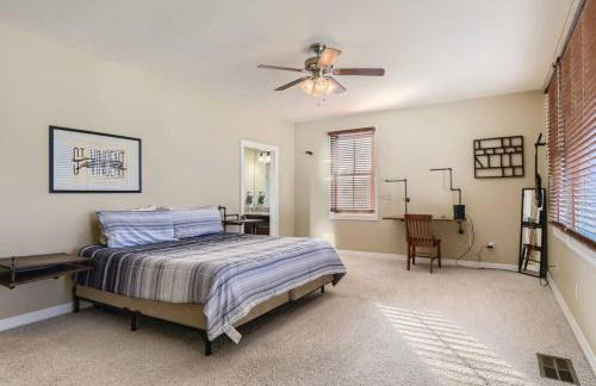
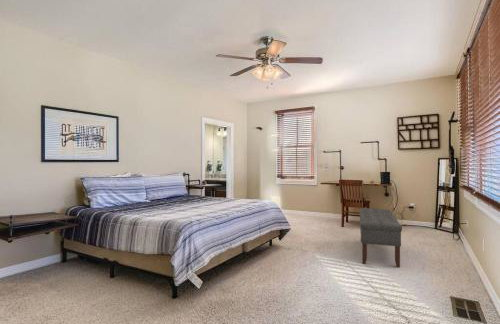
+ bench [358,207,403,269]
